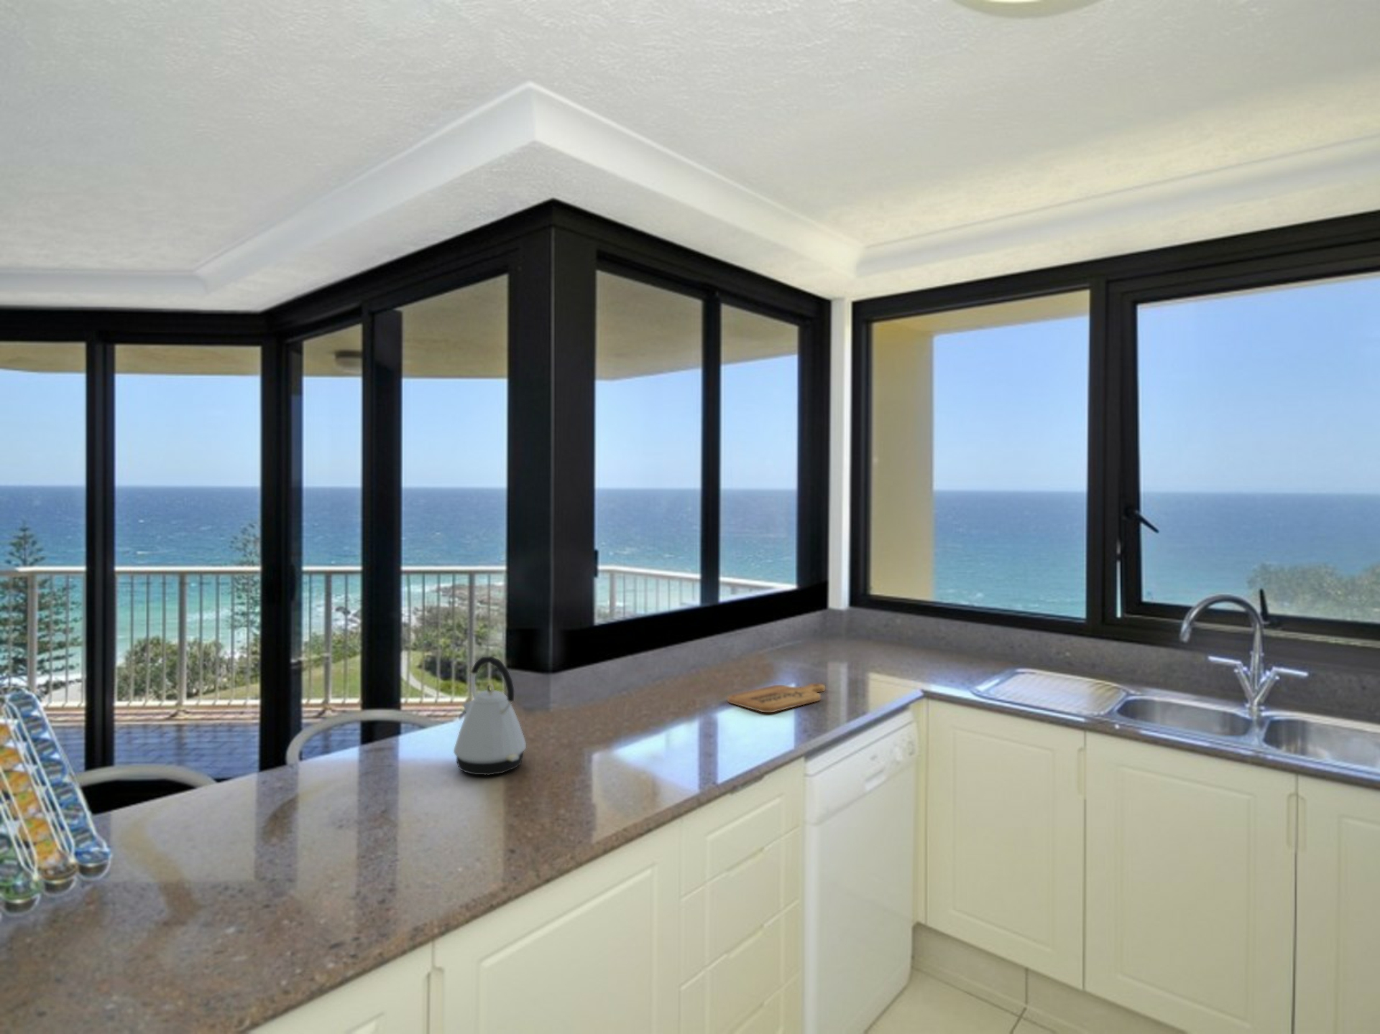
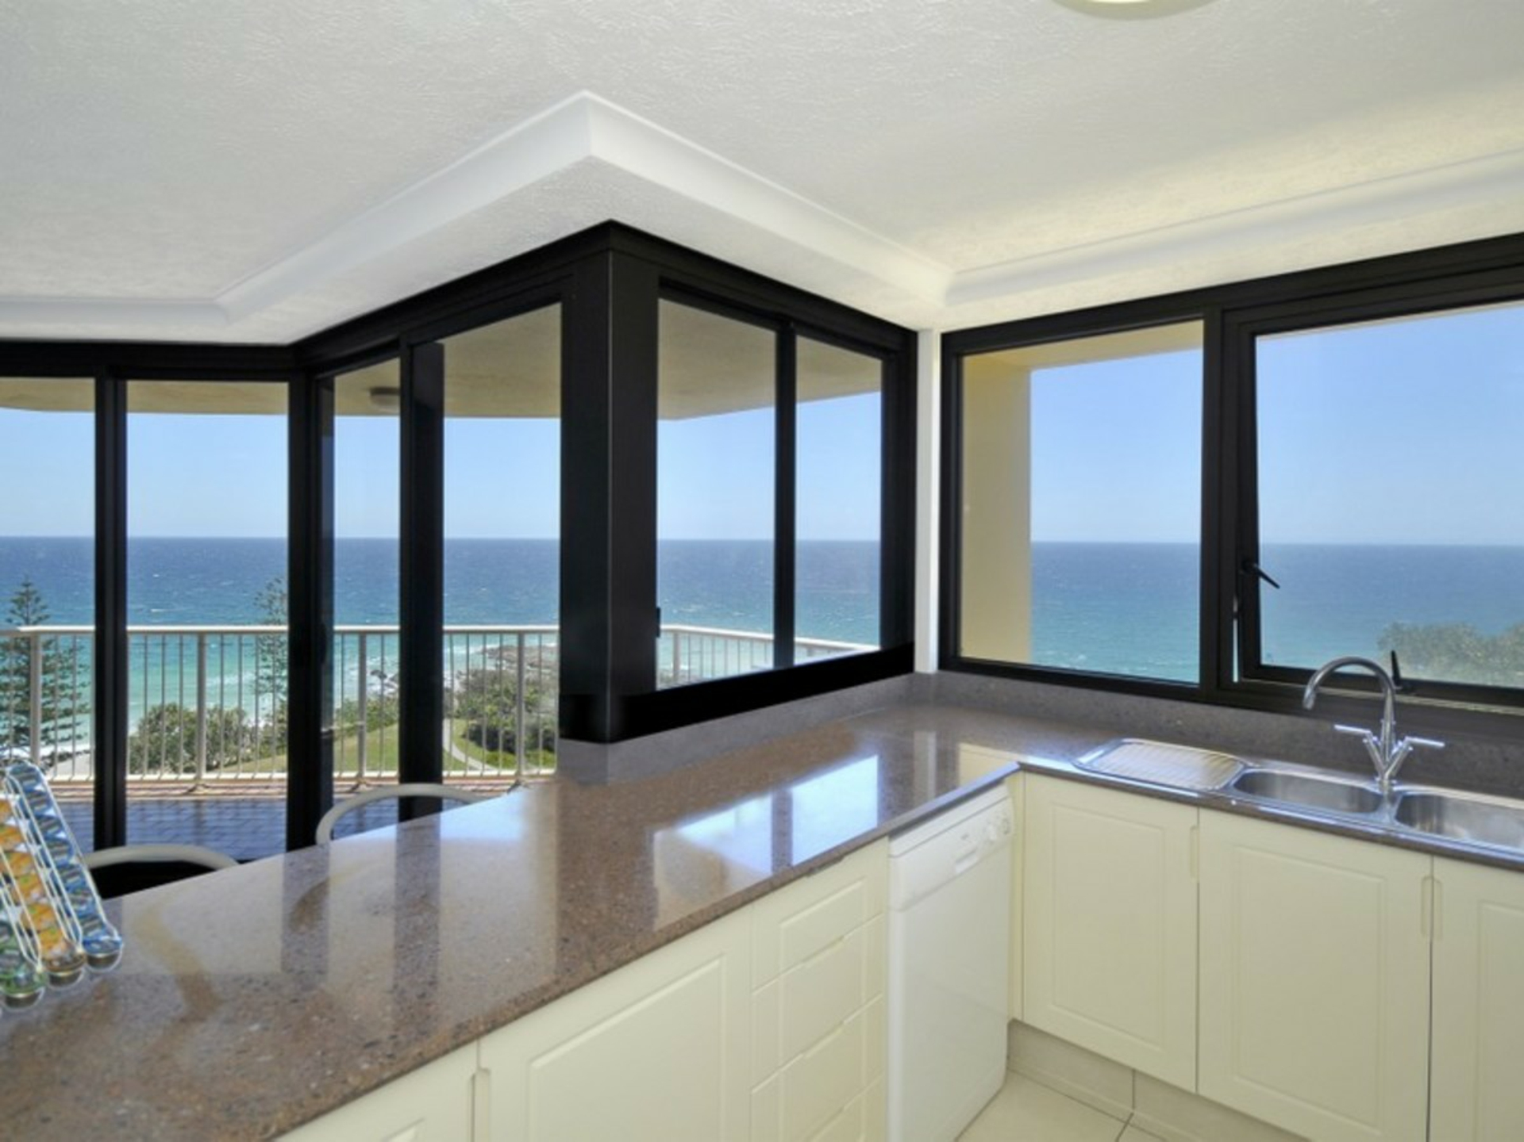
- cutting board [727,683,826,713]
- kettle [453,656,527,777]
